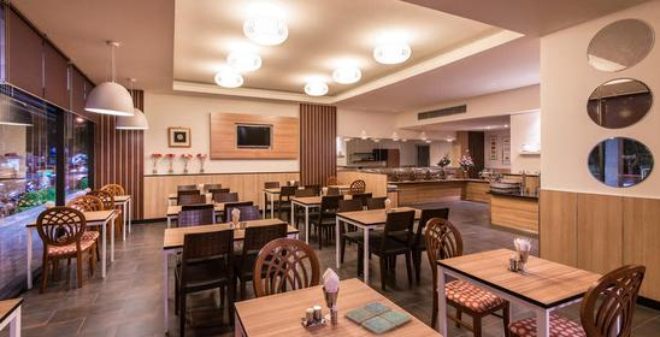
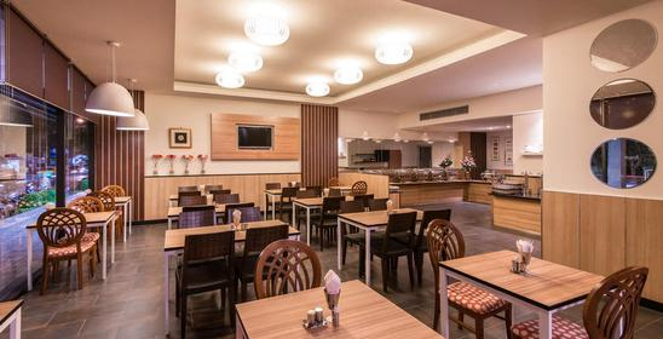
- drink coaster [343,300,413,336]
